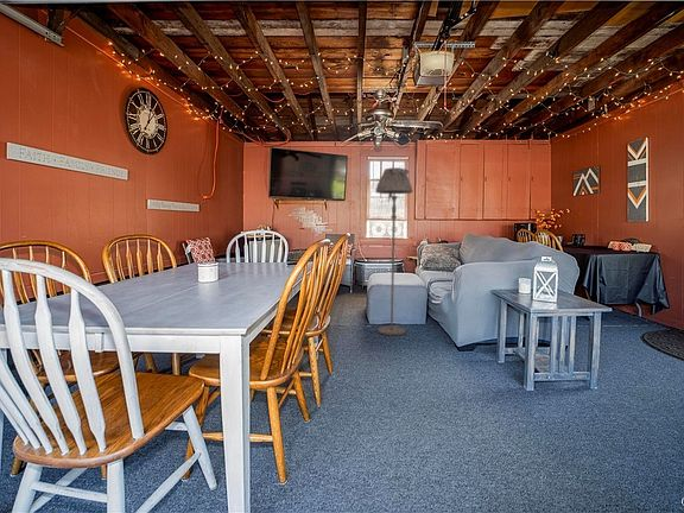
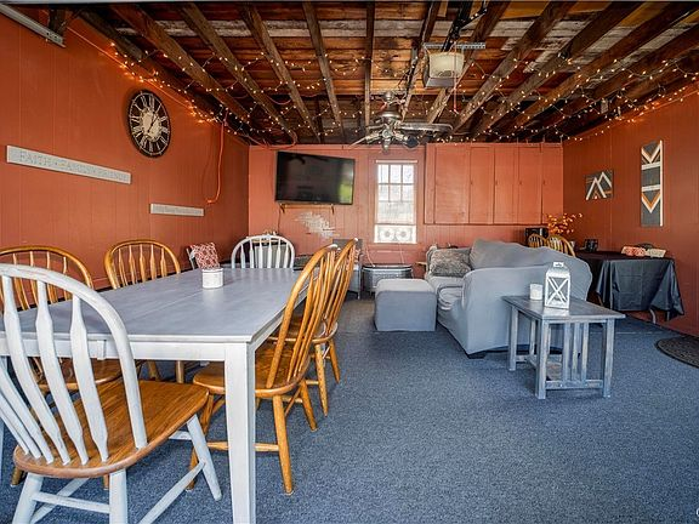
- floor lamp [374,166,414,336]
